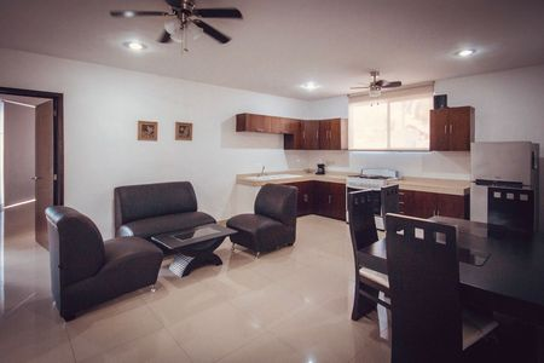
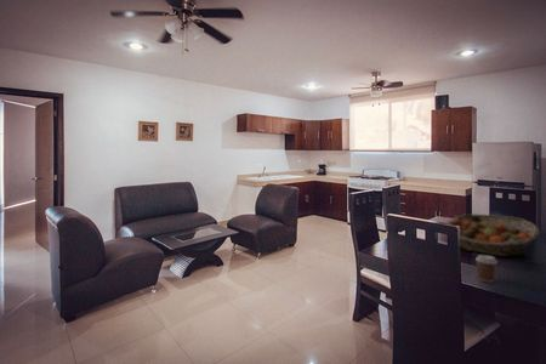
+ fruit basket [447,214,541,257]
+ coffee cup [474,254,499,284]
